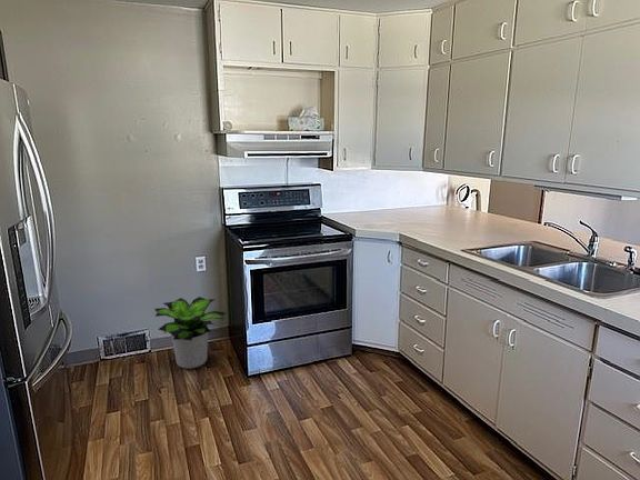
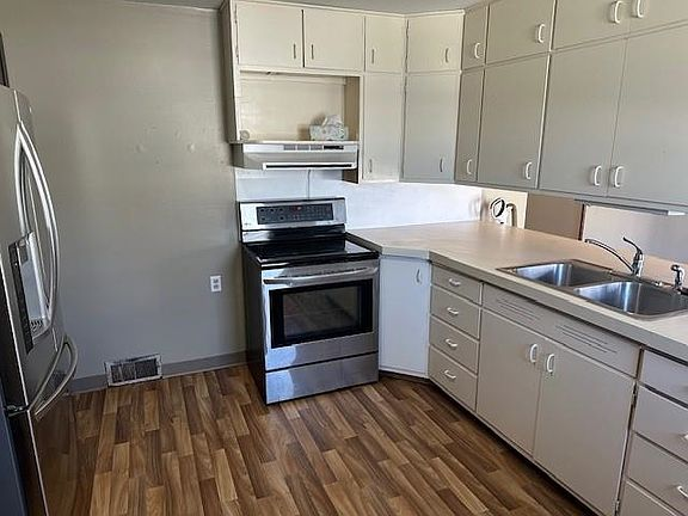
- potted plant [153,296,227,370]
